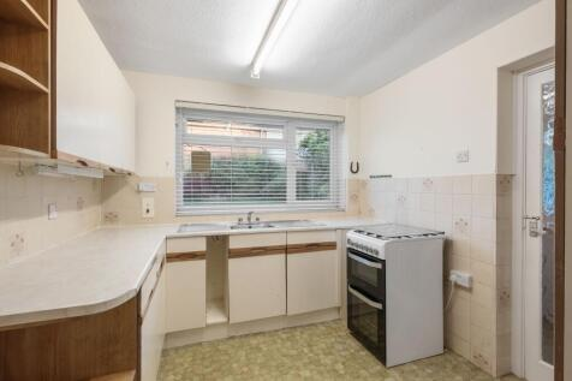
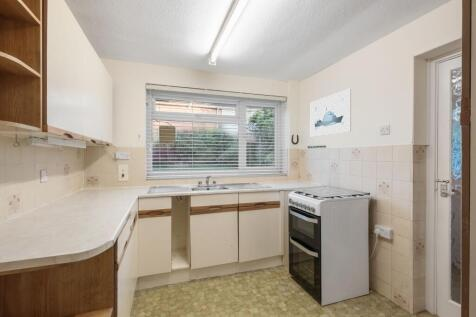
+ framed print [310,88,352,137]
